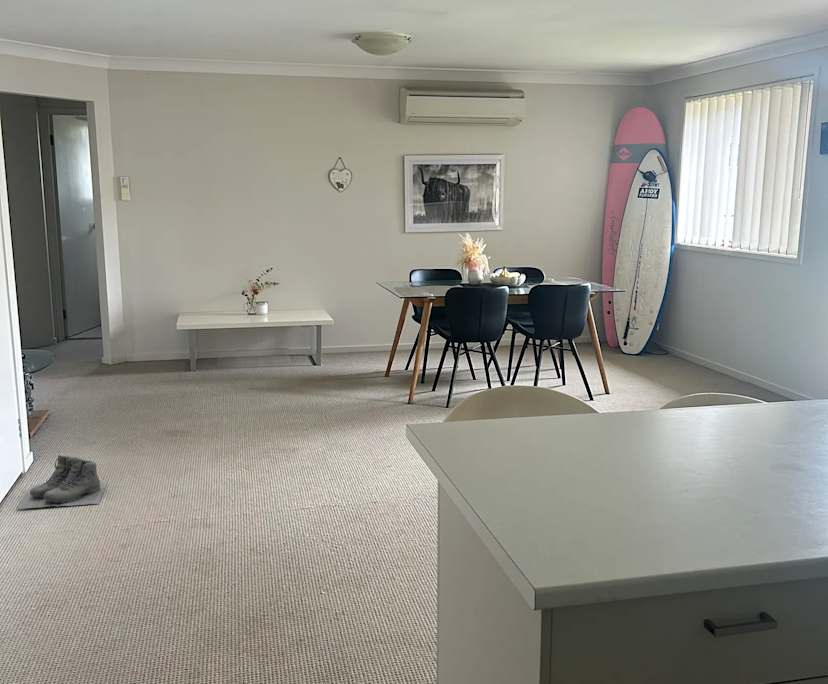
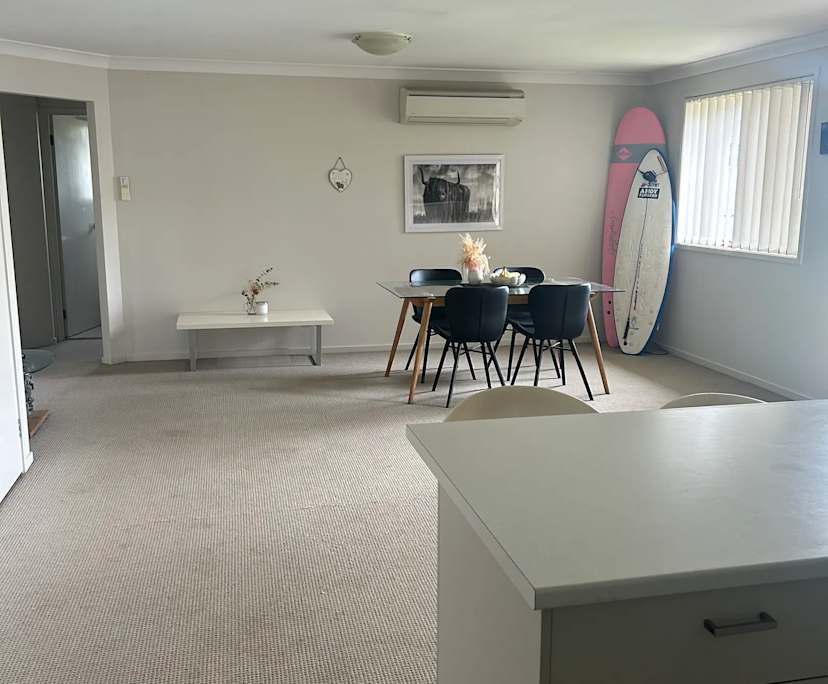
- boots [15,454,109,510]
